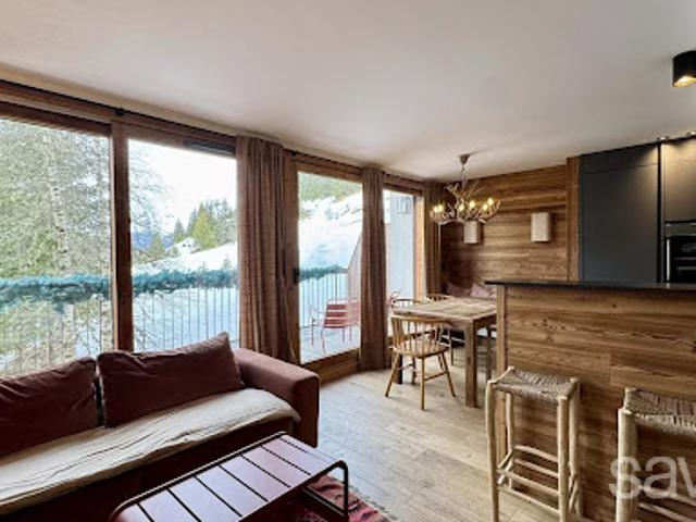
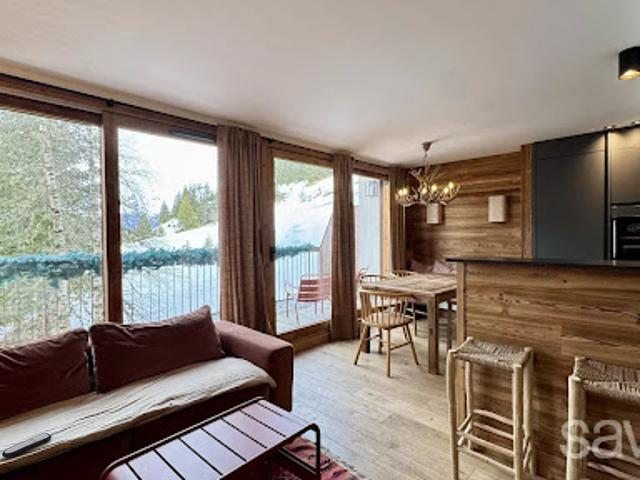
+ remote control [1,432,52,459]
